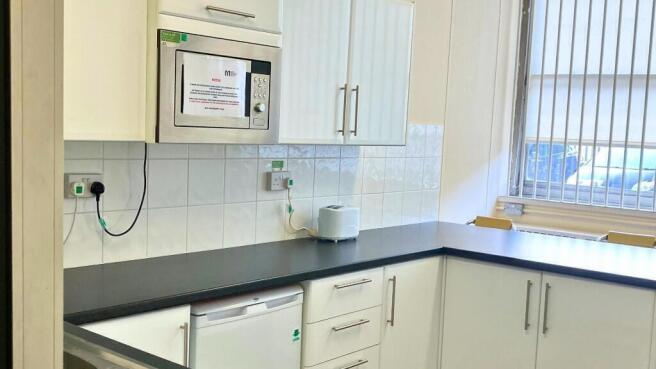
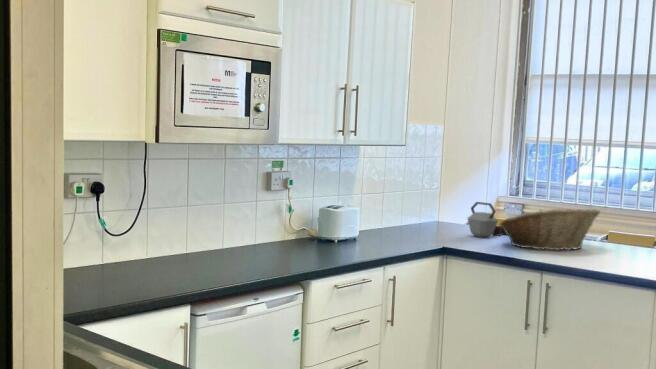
+ kettle [466,201,508,238]
+ fruit basket [499,208,601,251]
